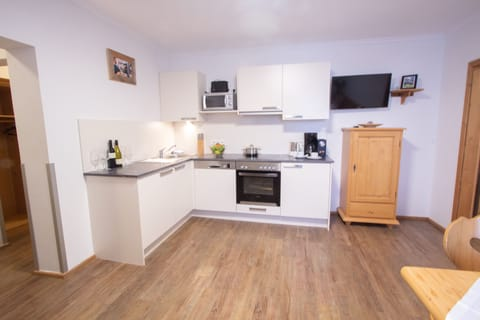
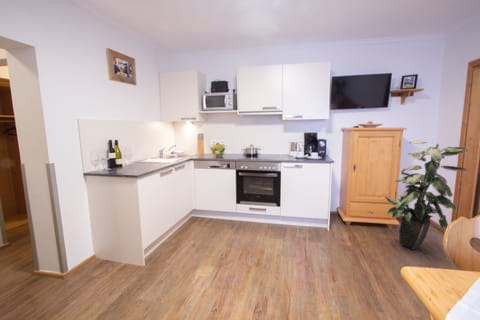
+ indoor plant [384,140,469,251]
